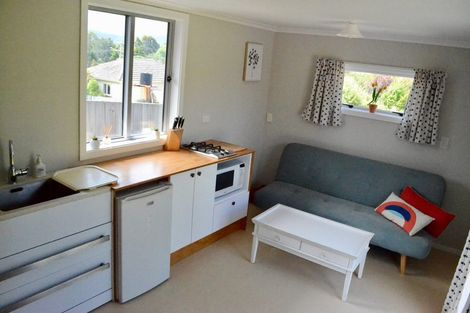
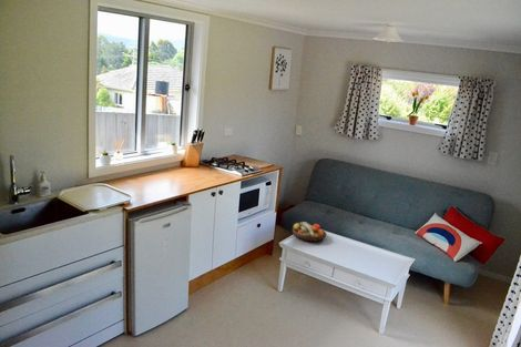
+ fruit bowl [292,221,327,243]
